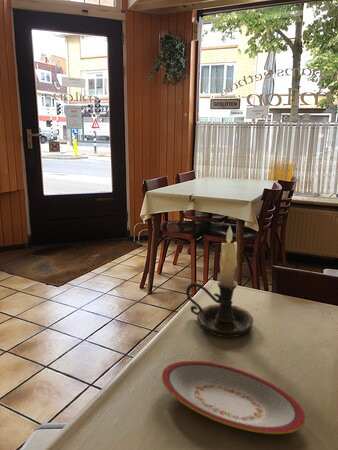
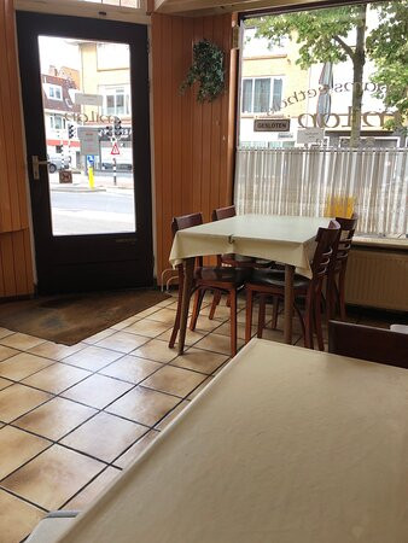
- candle holder [185,225,254,339]
- plate [161,360,306,435]
